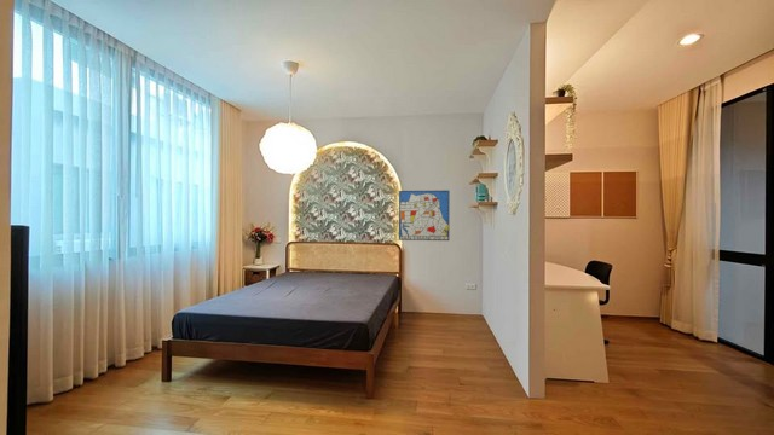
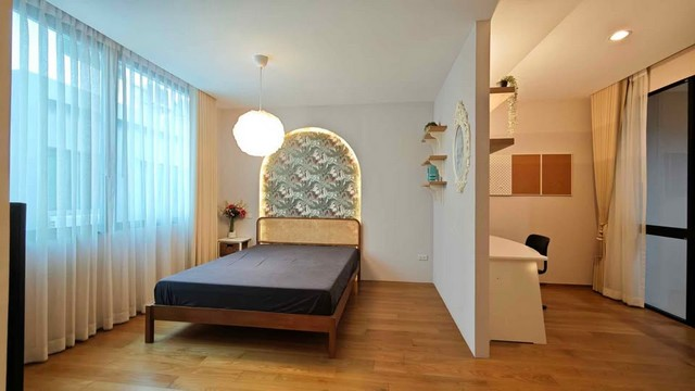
- wall art [398,190,450,242]
